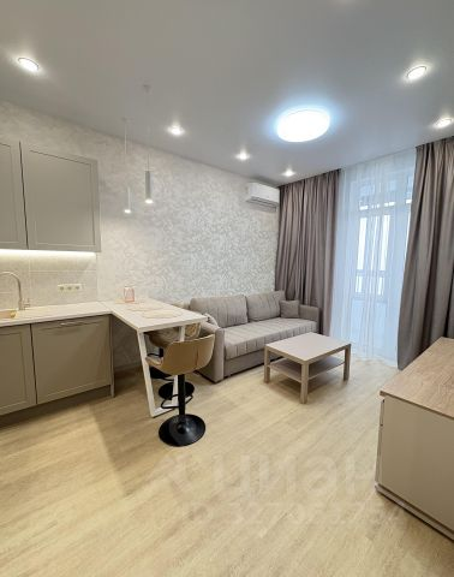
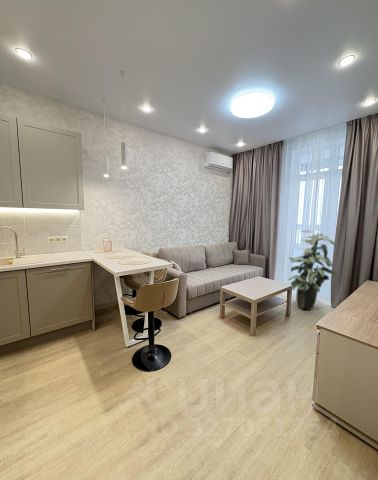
+ indoor plant [288,229,337,311]
